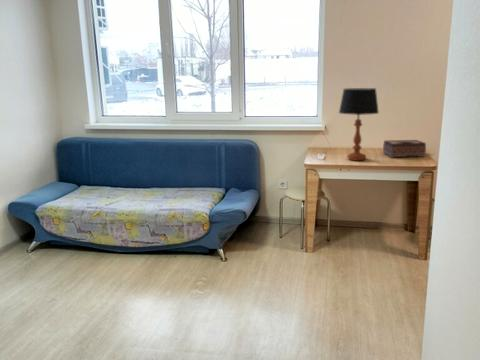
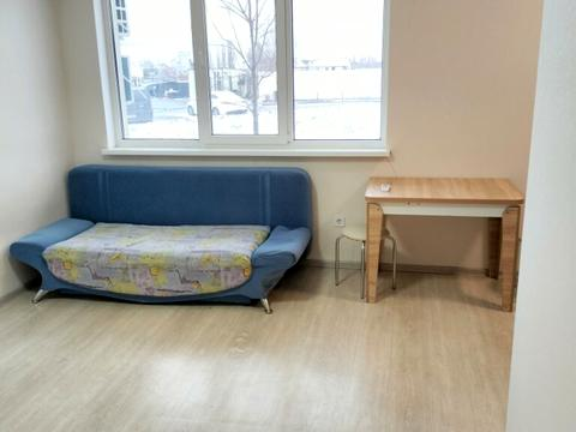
- tissue box [382,139,427,159]
- table lamp [338,87,380,162]
